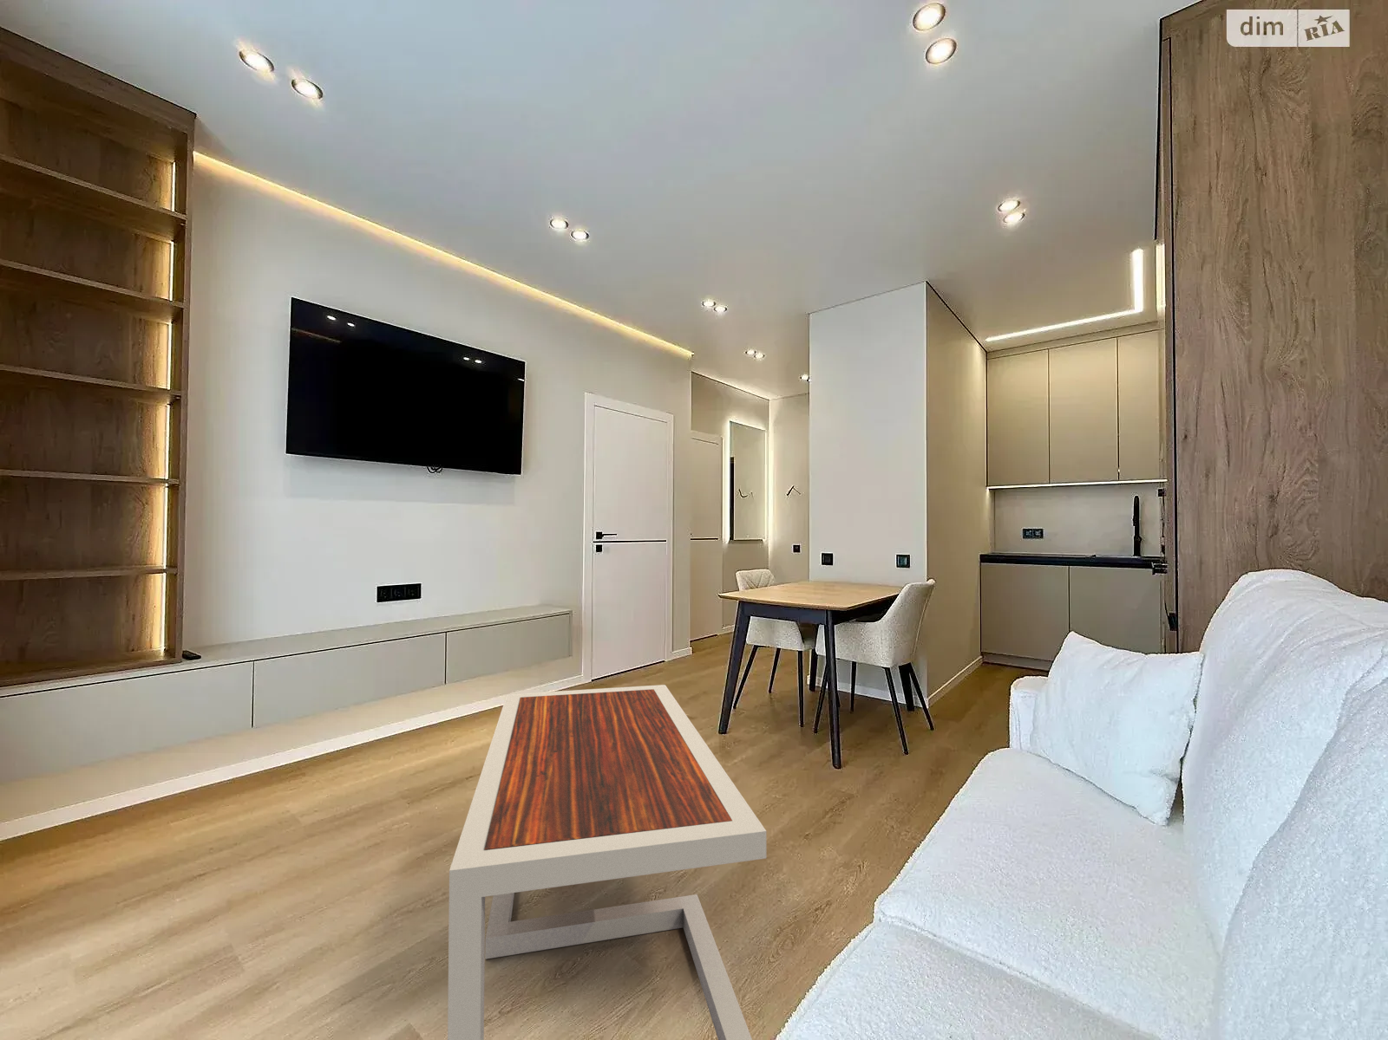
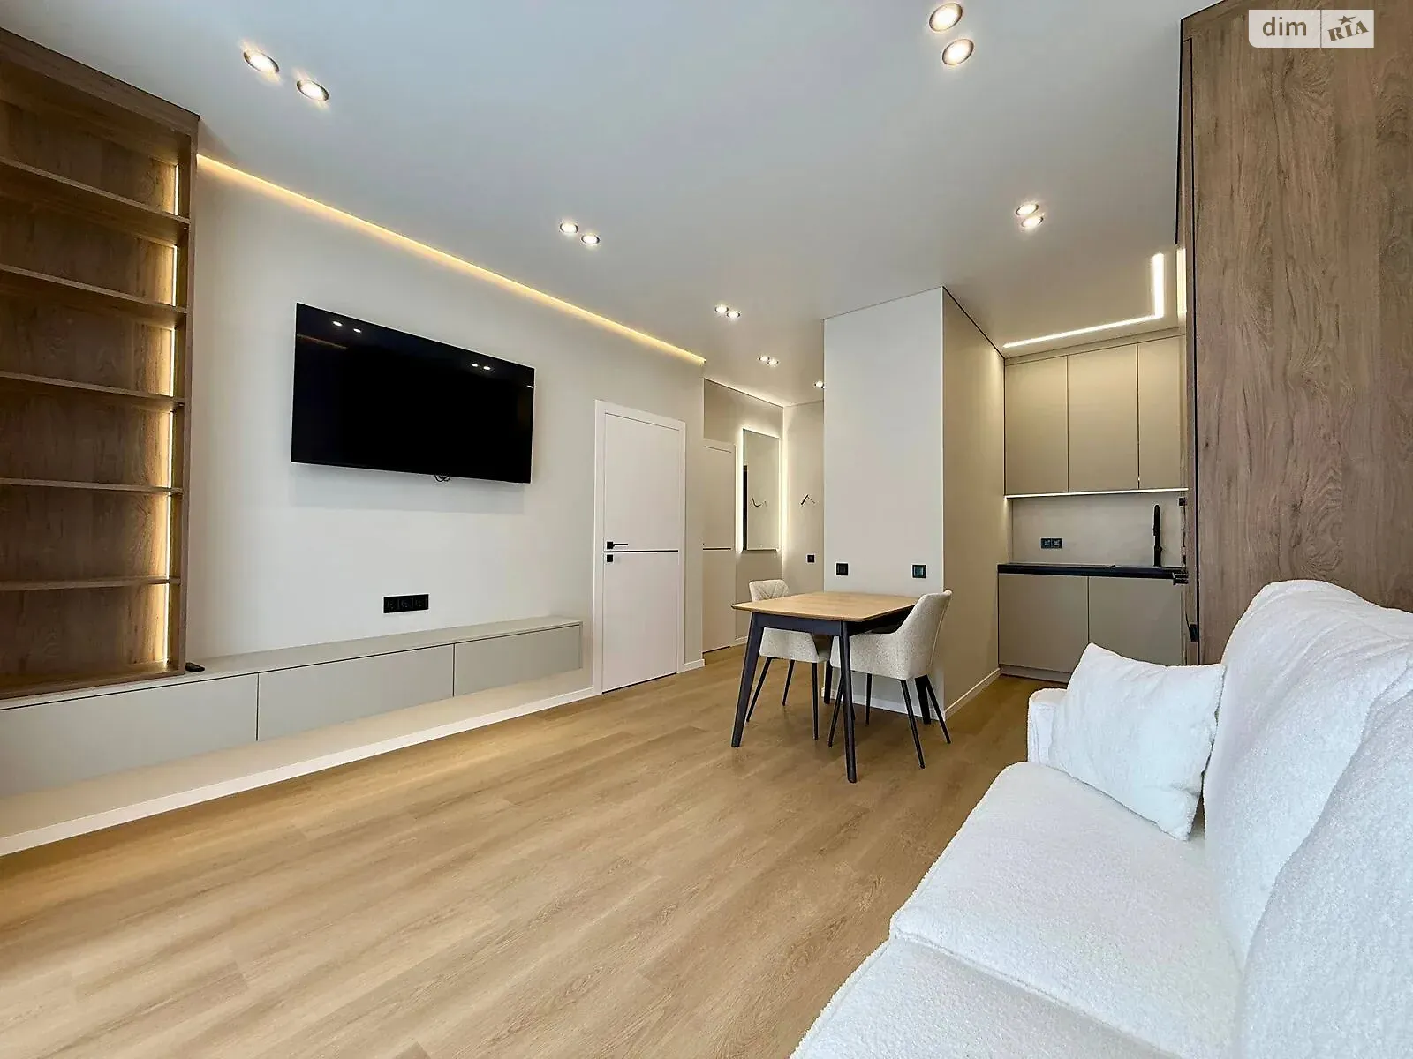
- coffee table [447,684,767,1040]
